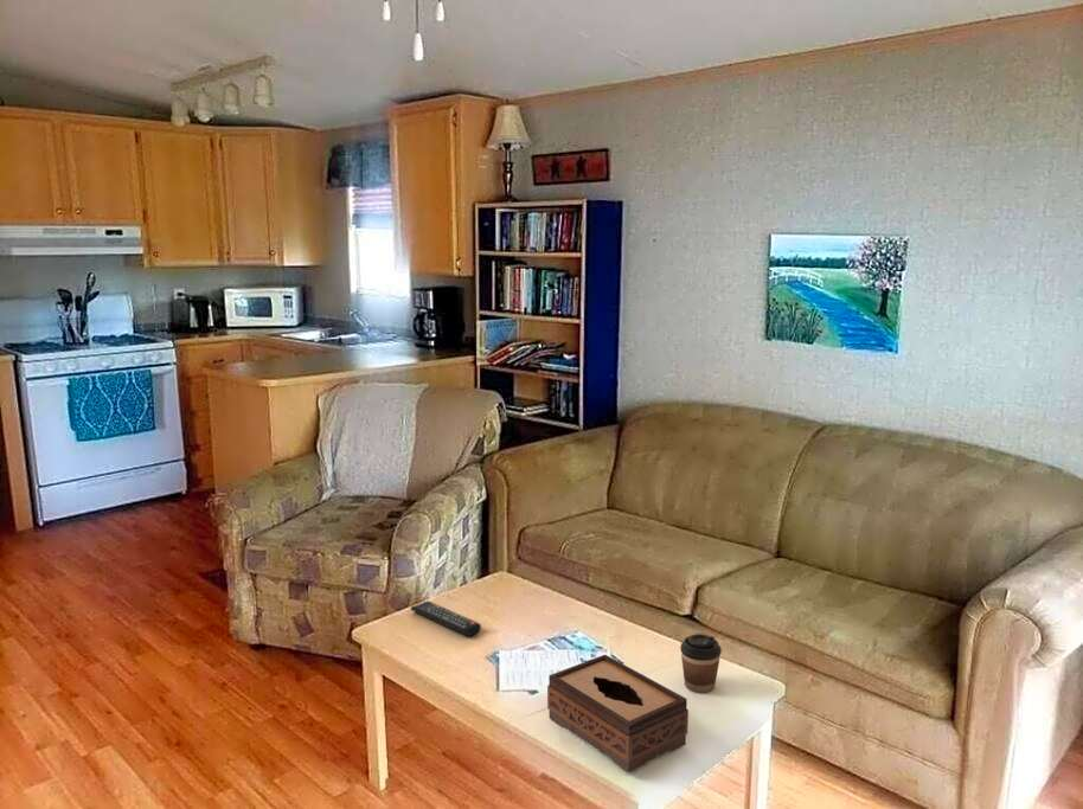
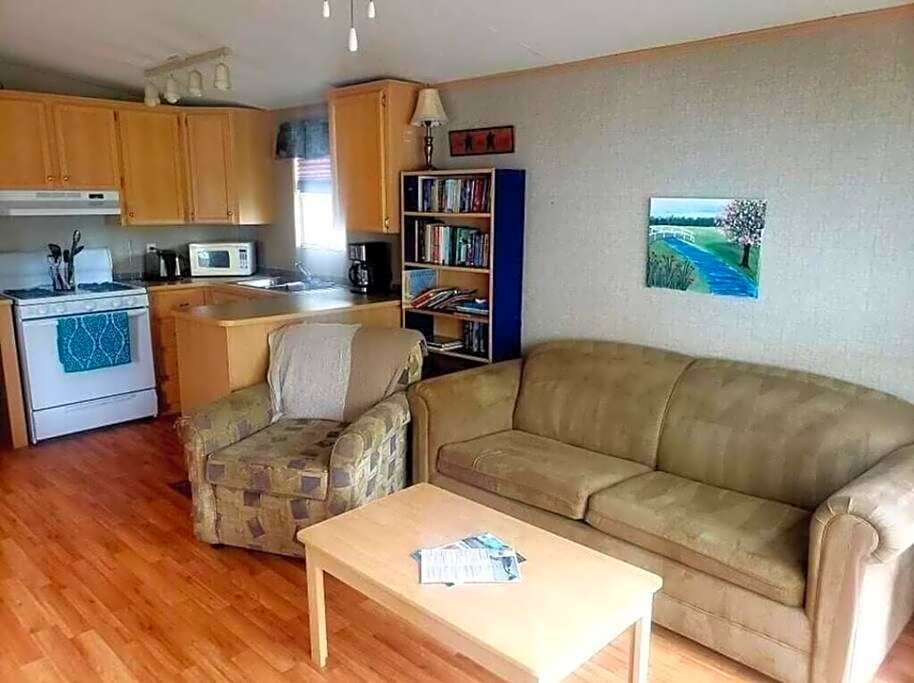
- remote control [409,599,482,637]
- coffee cup [679,633,723,694]
- tissue box [546,654,690,773]
